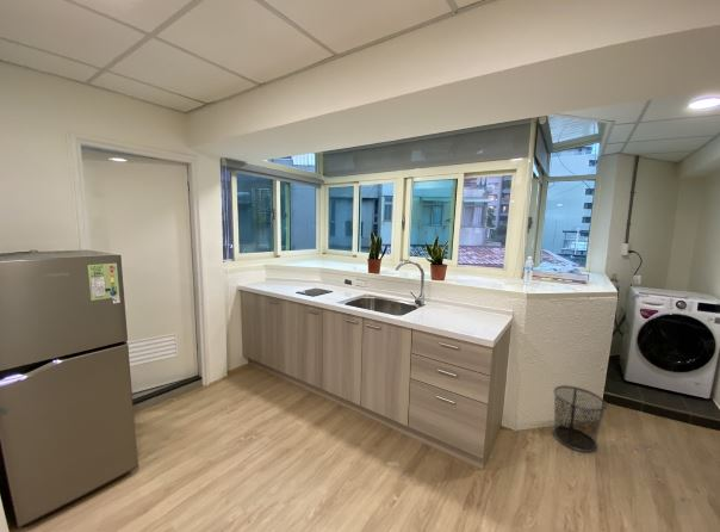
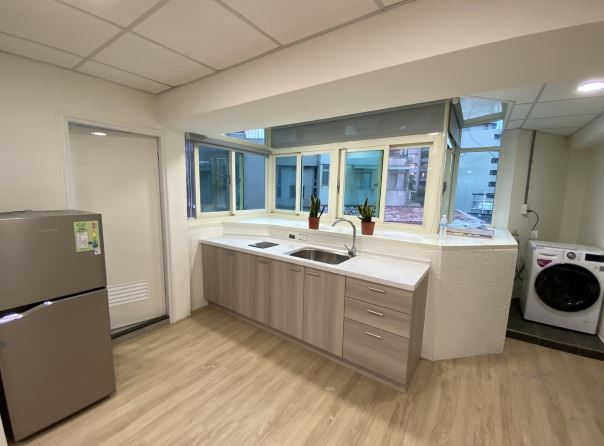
- trash can [552,384,608,453]
